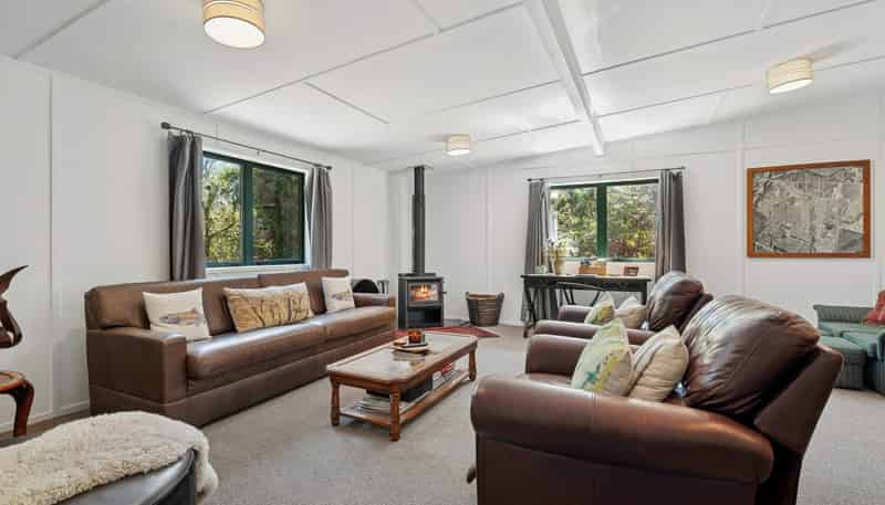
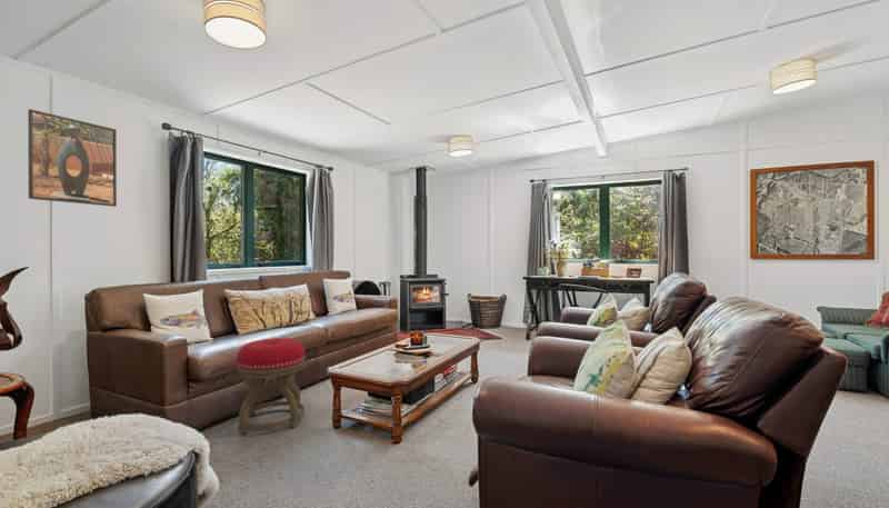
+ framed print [27,108,118,208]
+ stool [236,337,307,435]
